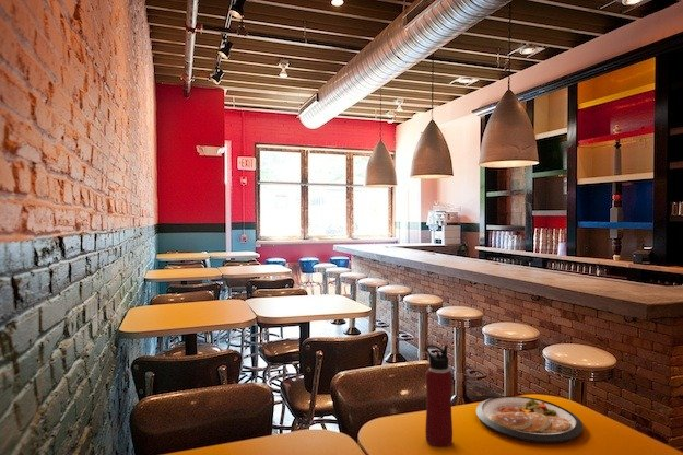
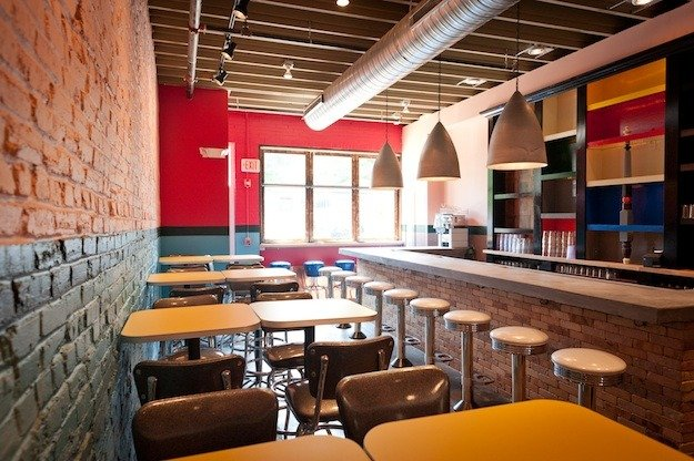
- water bottle [424,343,454,448]
- dish [475,395,584,444]
